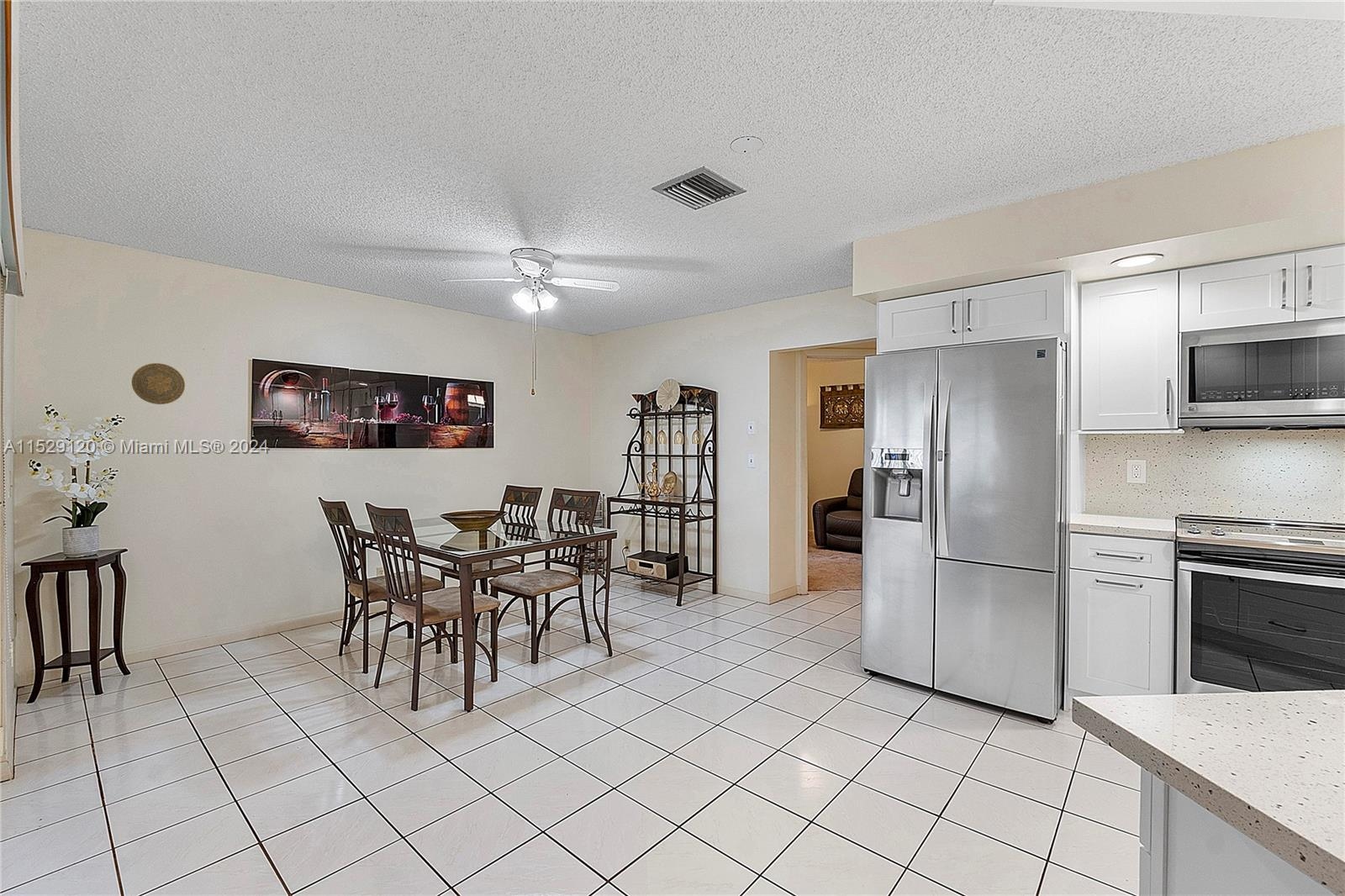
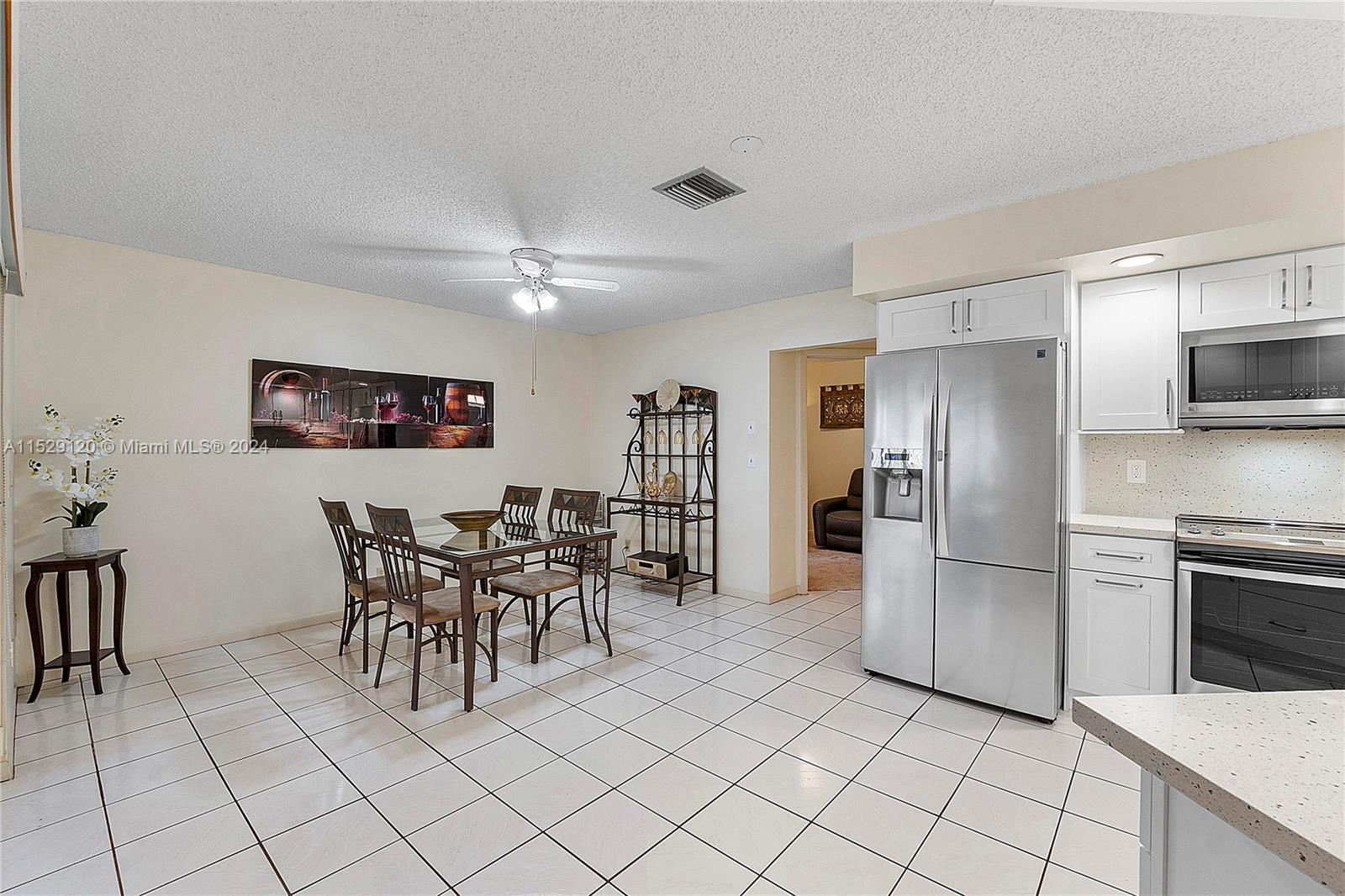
- decorative plate [131,362,186,405]
